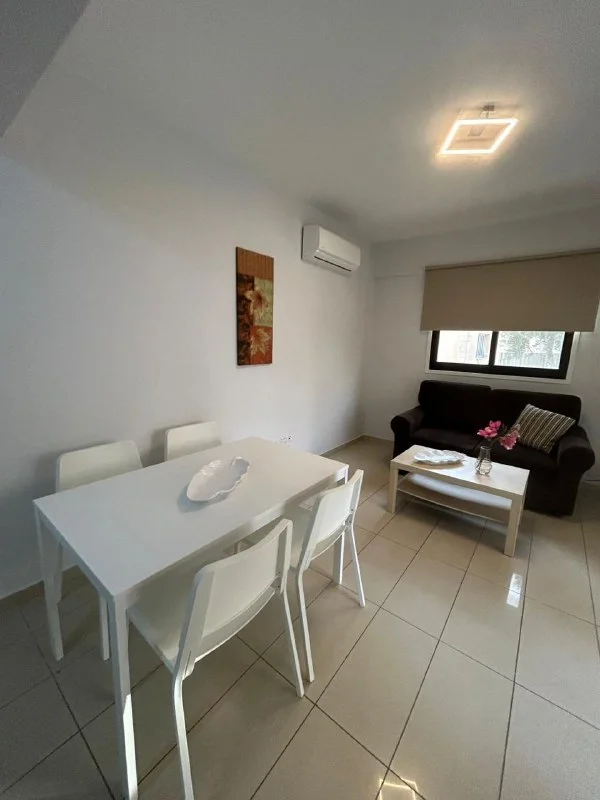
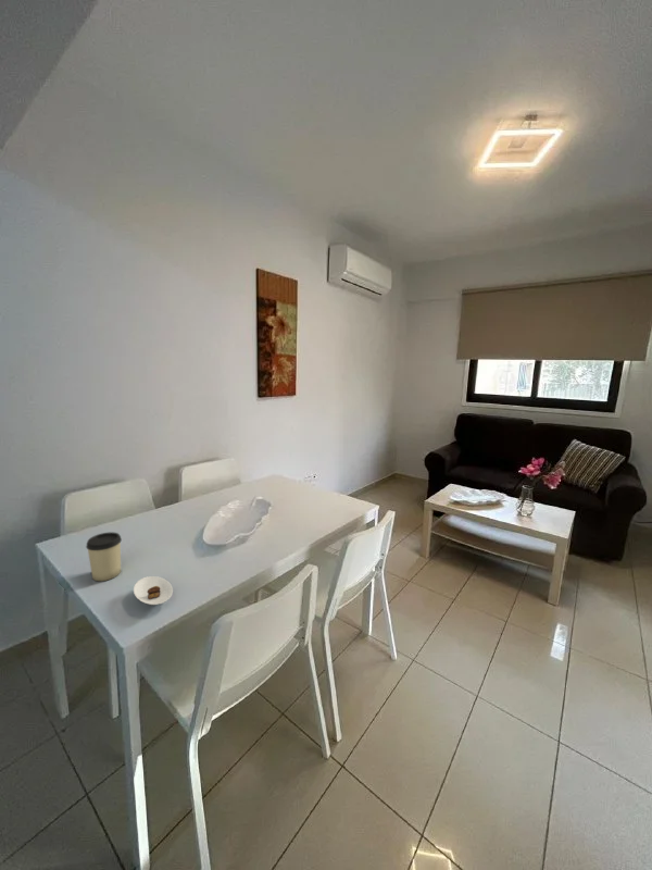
+ cup [85,531,123,582]
+ saucer [133,575,174,606]
